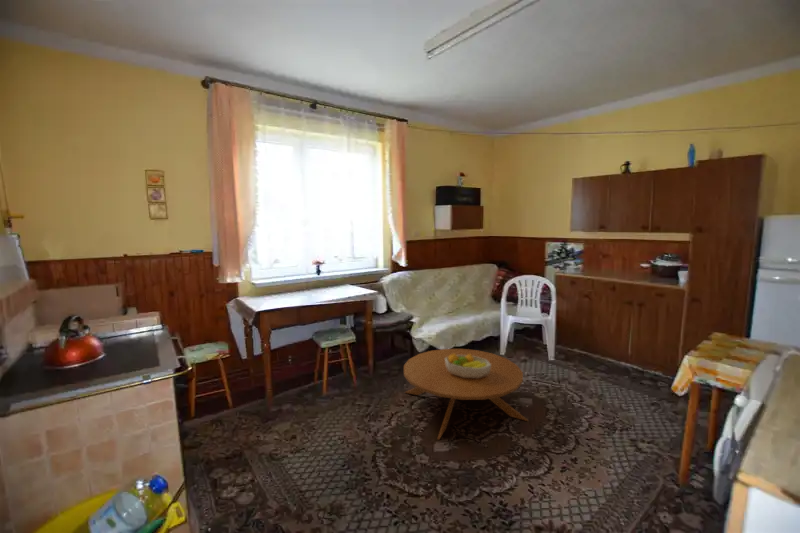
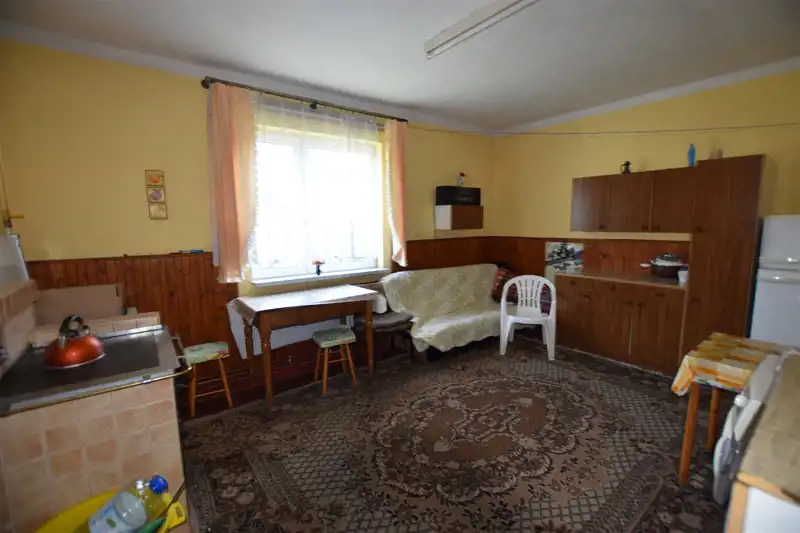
- coffee table [403,348,529,441]
- fruit bowl [445,354,491,378]
